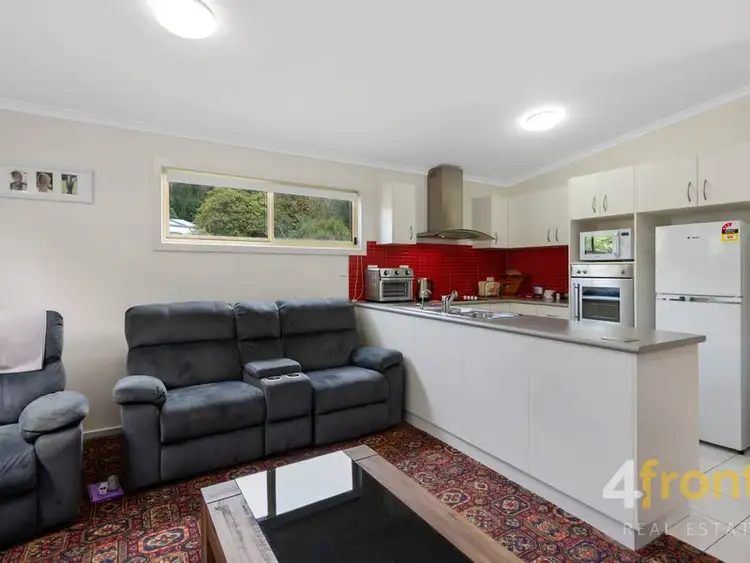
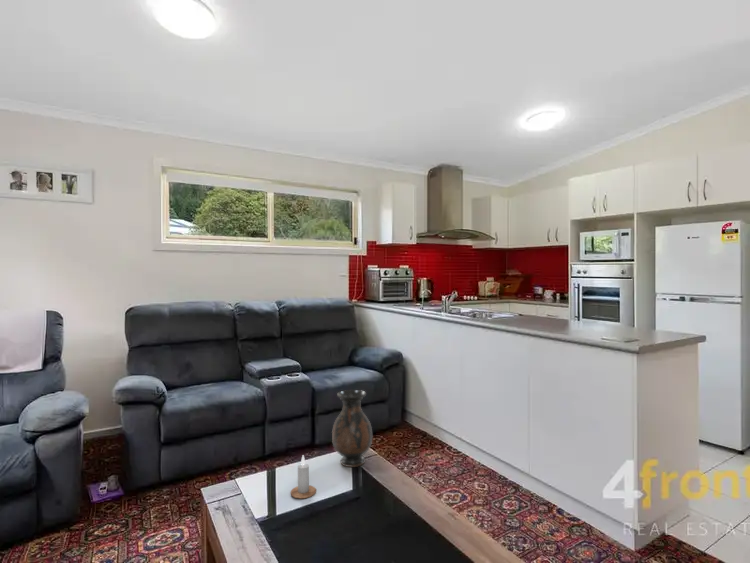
+ candle [289,455,317,499]
+ vase [331,389,373,468]
